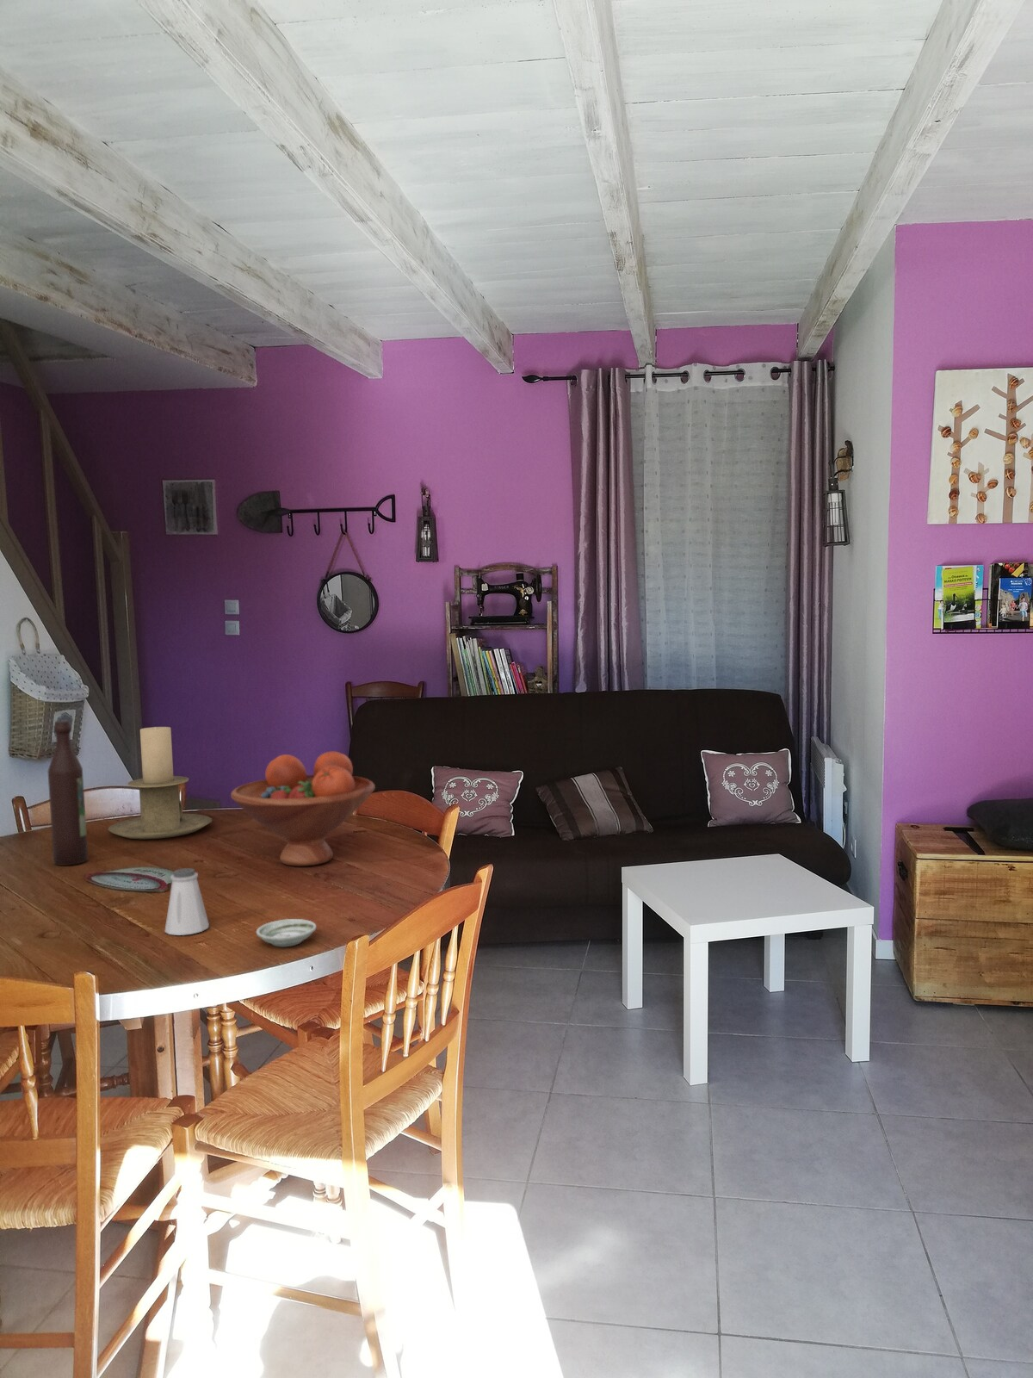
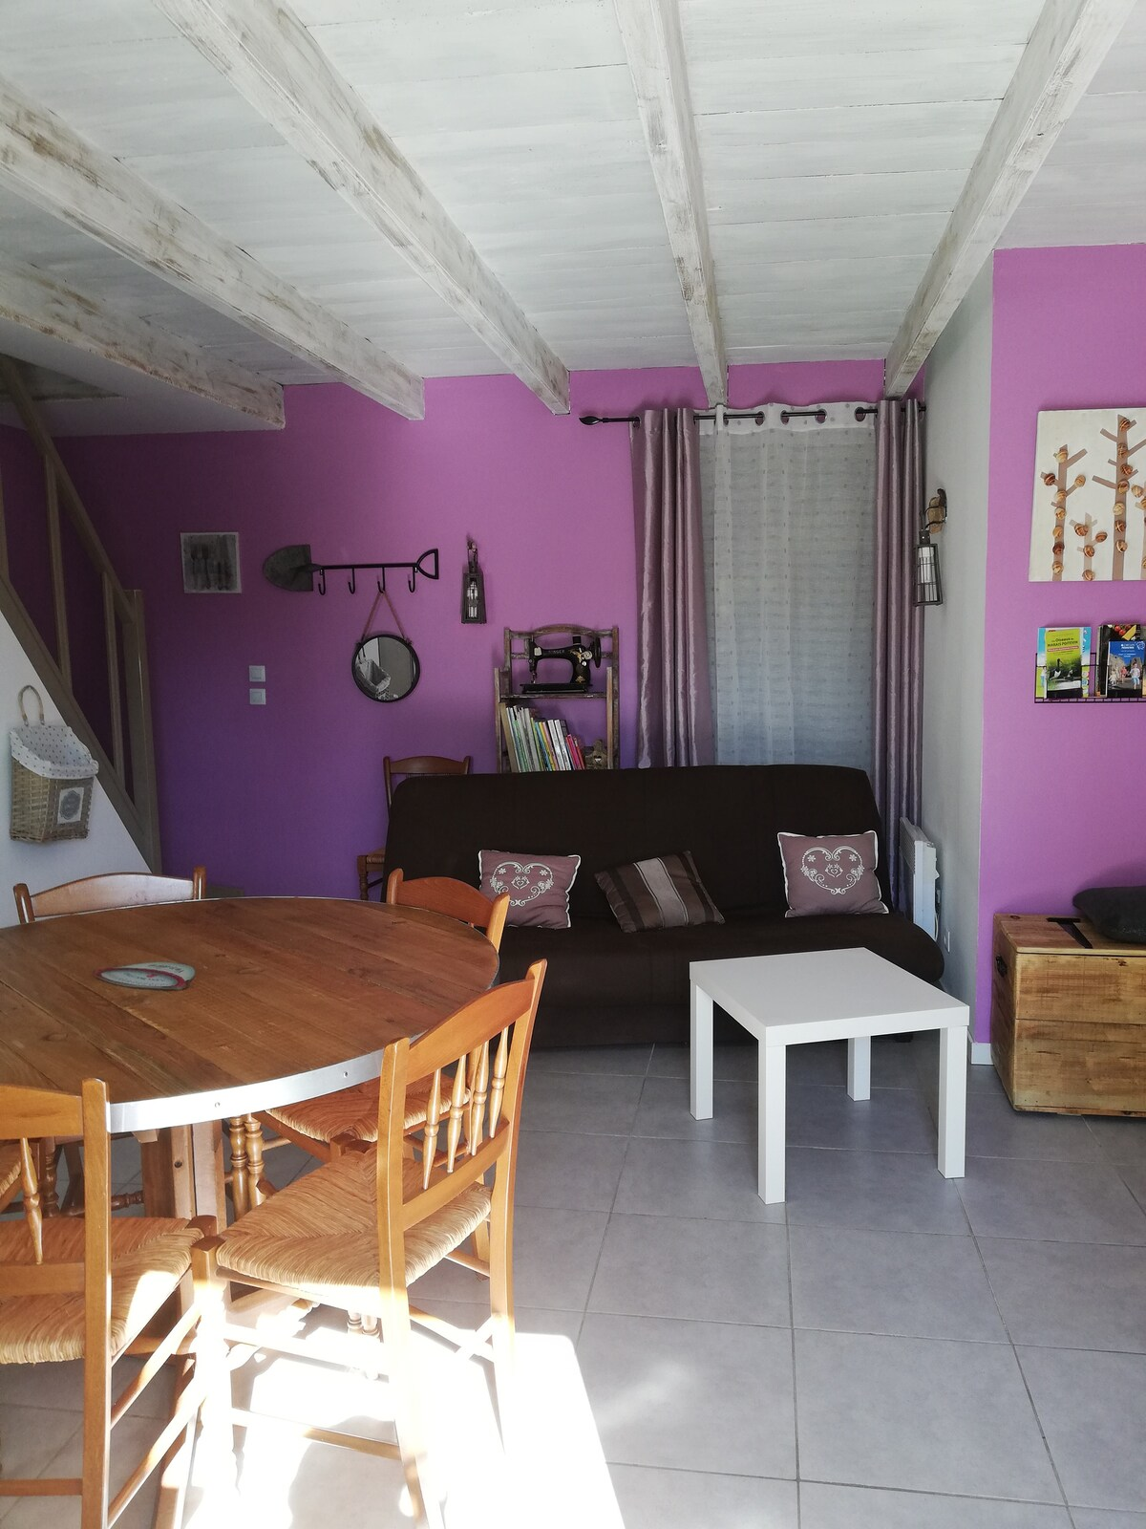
- fruit bowl [230,751,377,867]
- saucer [256,918,317,947]
- wine bottle [48,720,89,867]
- saltshaker [164,867,211,936]
- candle holder [106,726,213,840]
